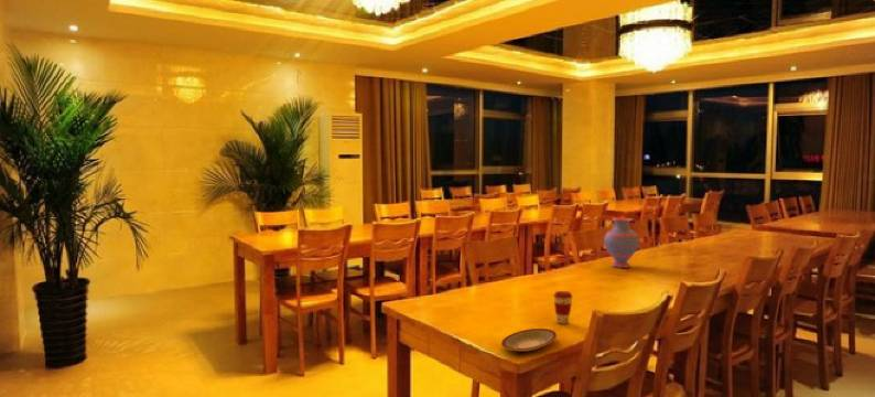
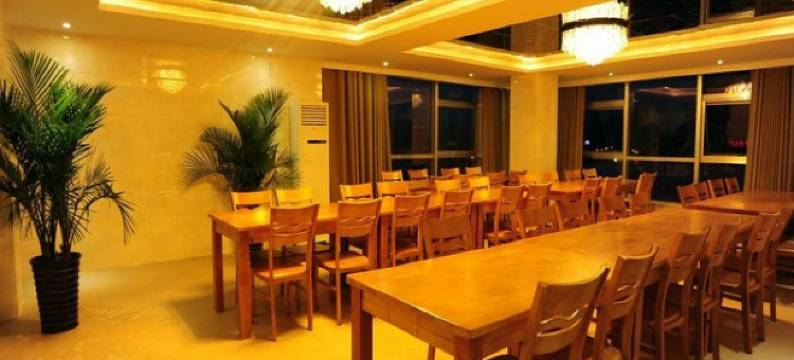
- vase [603,217,640,269]
- coffee cup [552,290,574,324]
- plate [500,328,558,353]
